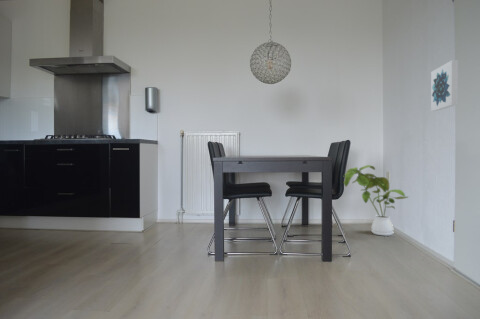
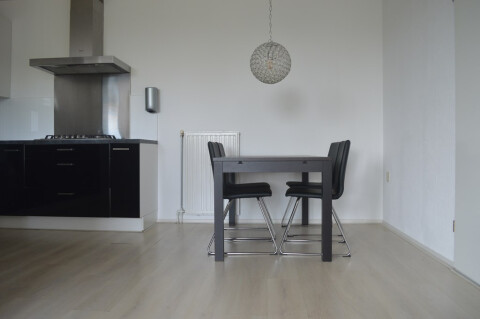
- house plant [343,164,409,236]
- wall art [430,59,459,112]
